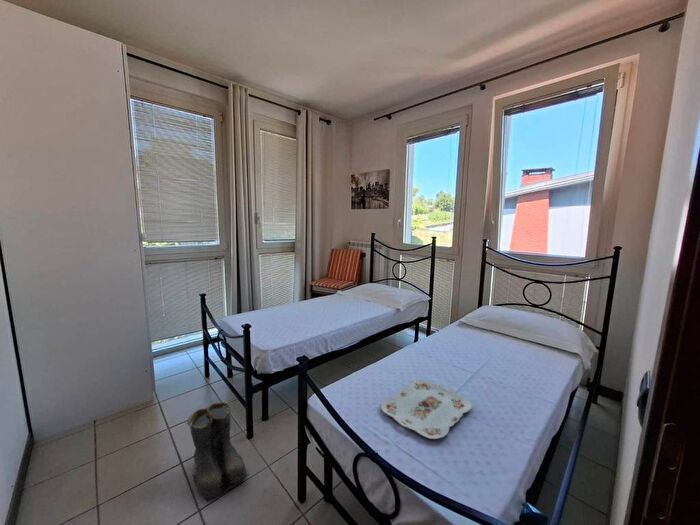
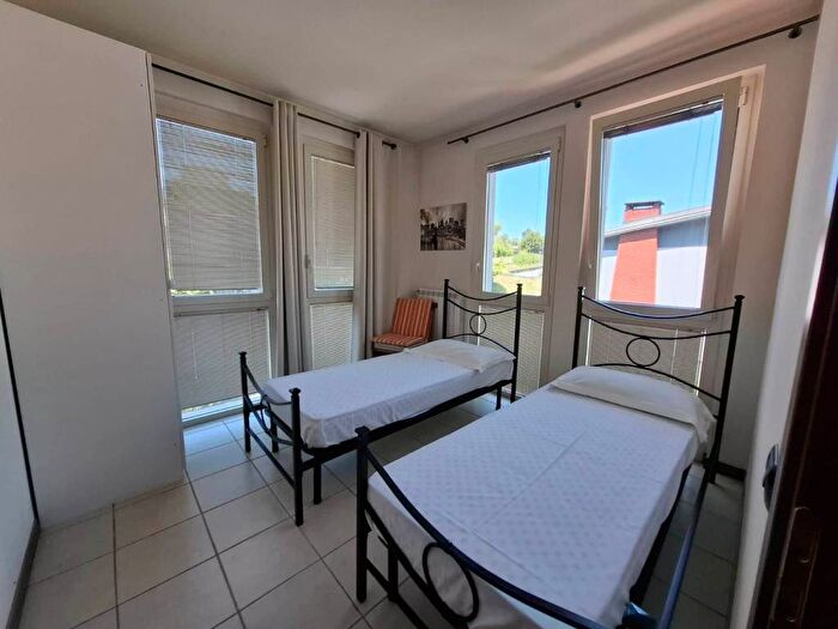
- serving tray [380,379,473,440]
- boots [186,401,250,503]
